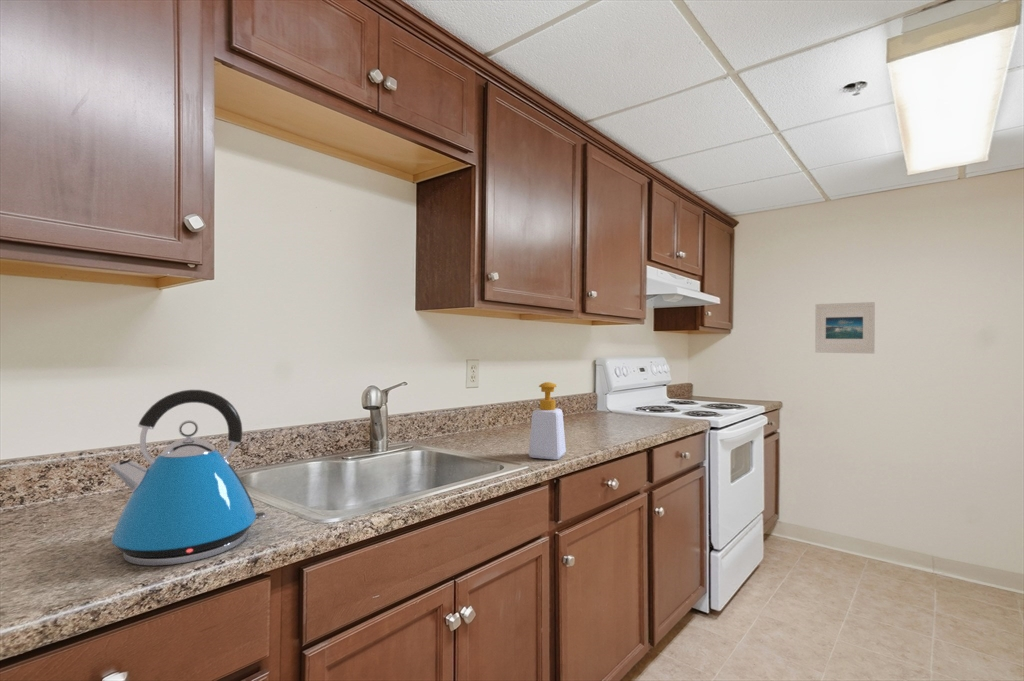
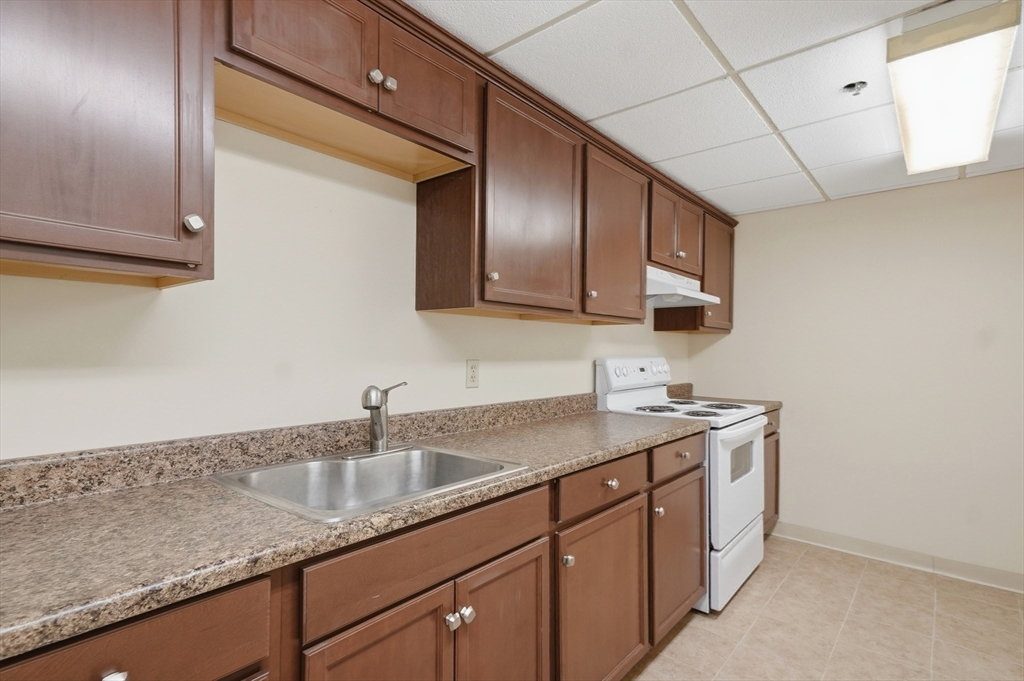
- soap bottle [528,381,567,461]
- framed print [814,301,876,355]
- kettle [108,389,268,567]
